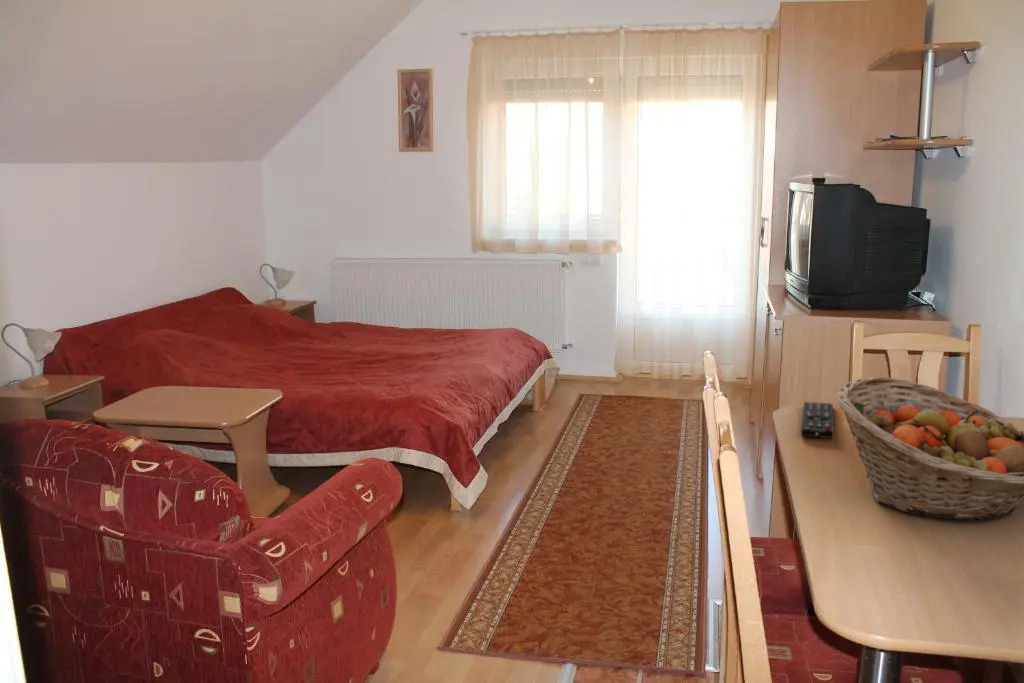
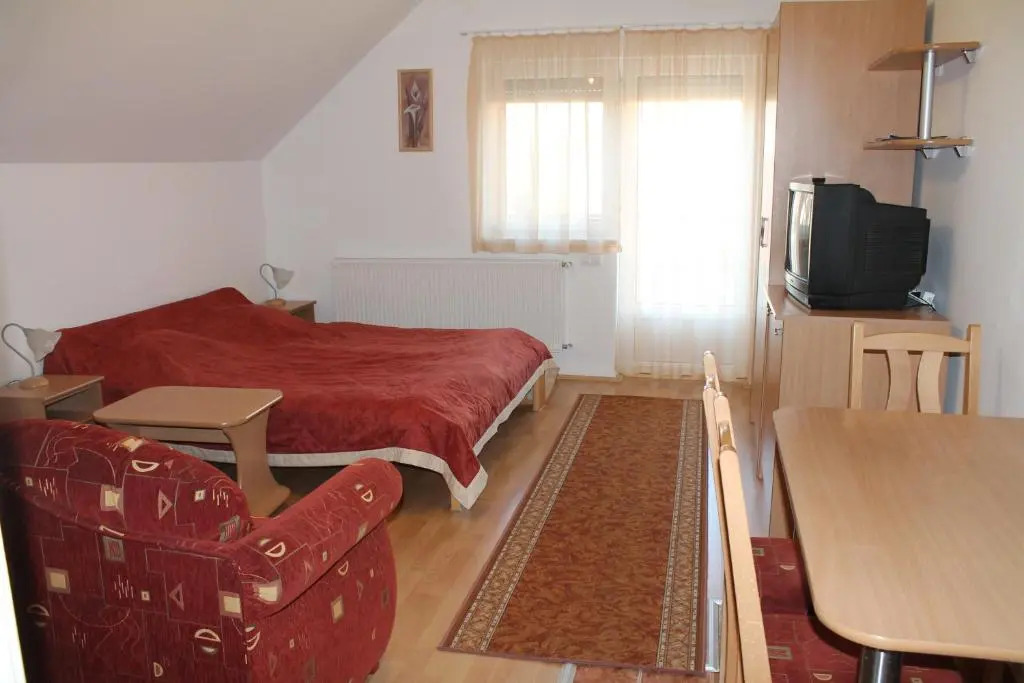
- fruit basket [836,376,1024,521]
- remote control [800,401,835,439]
